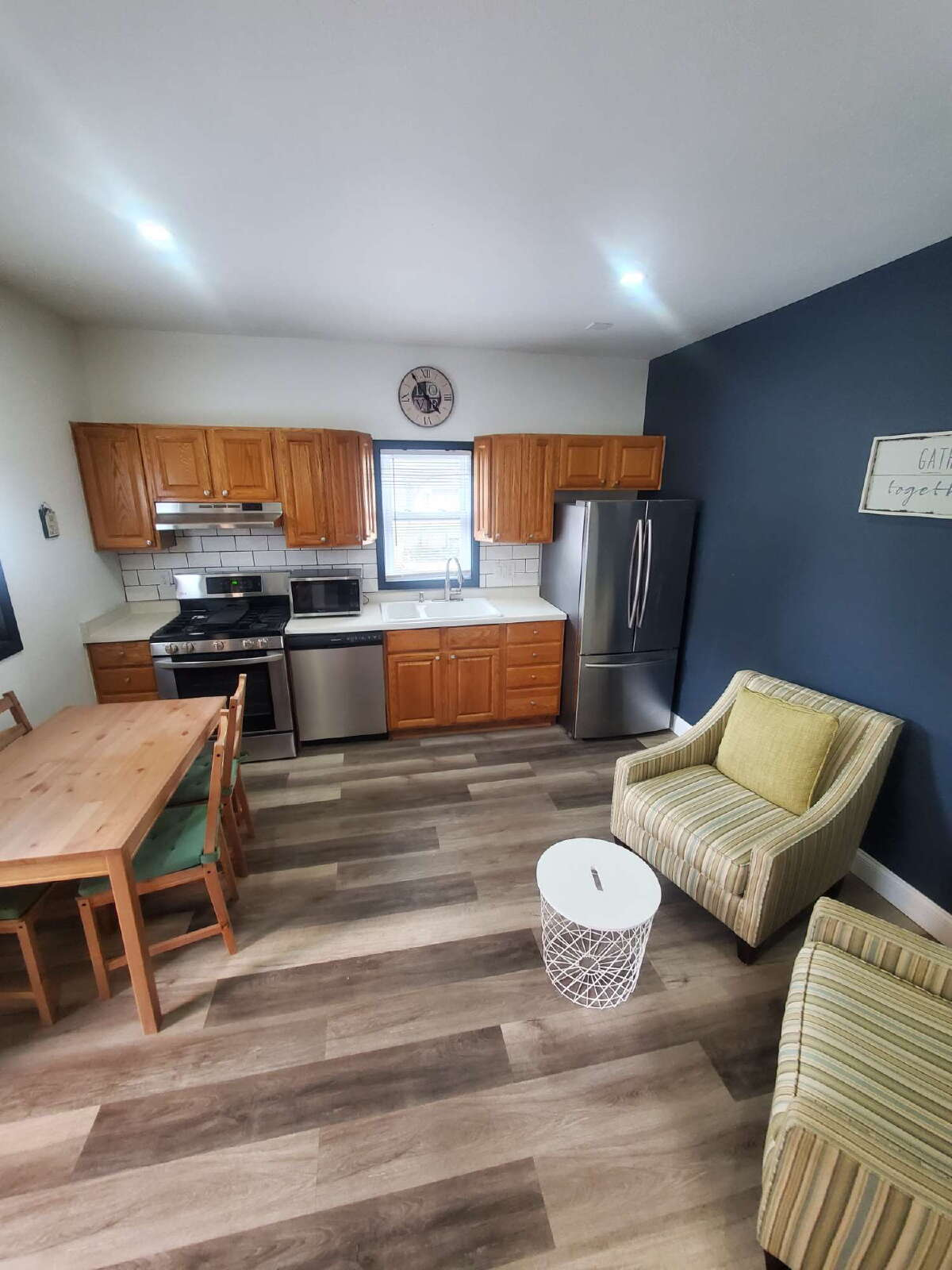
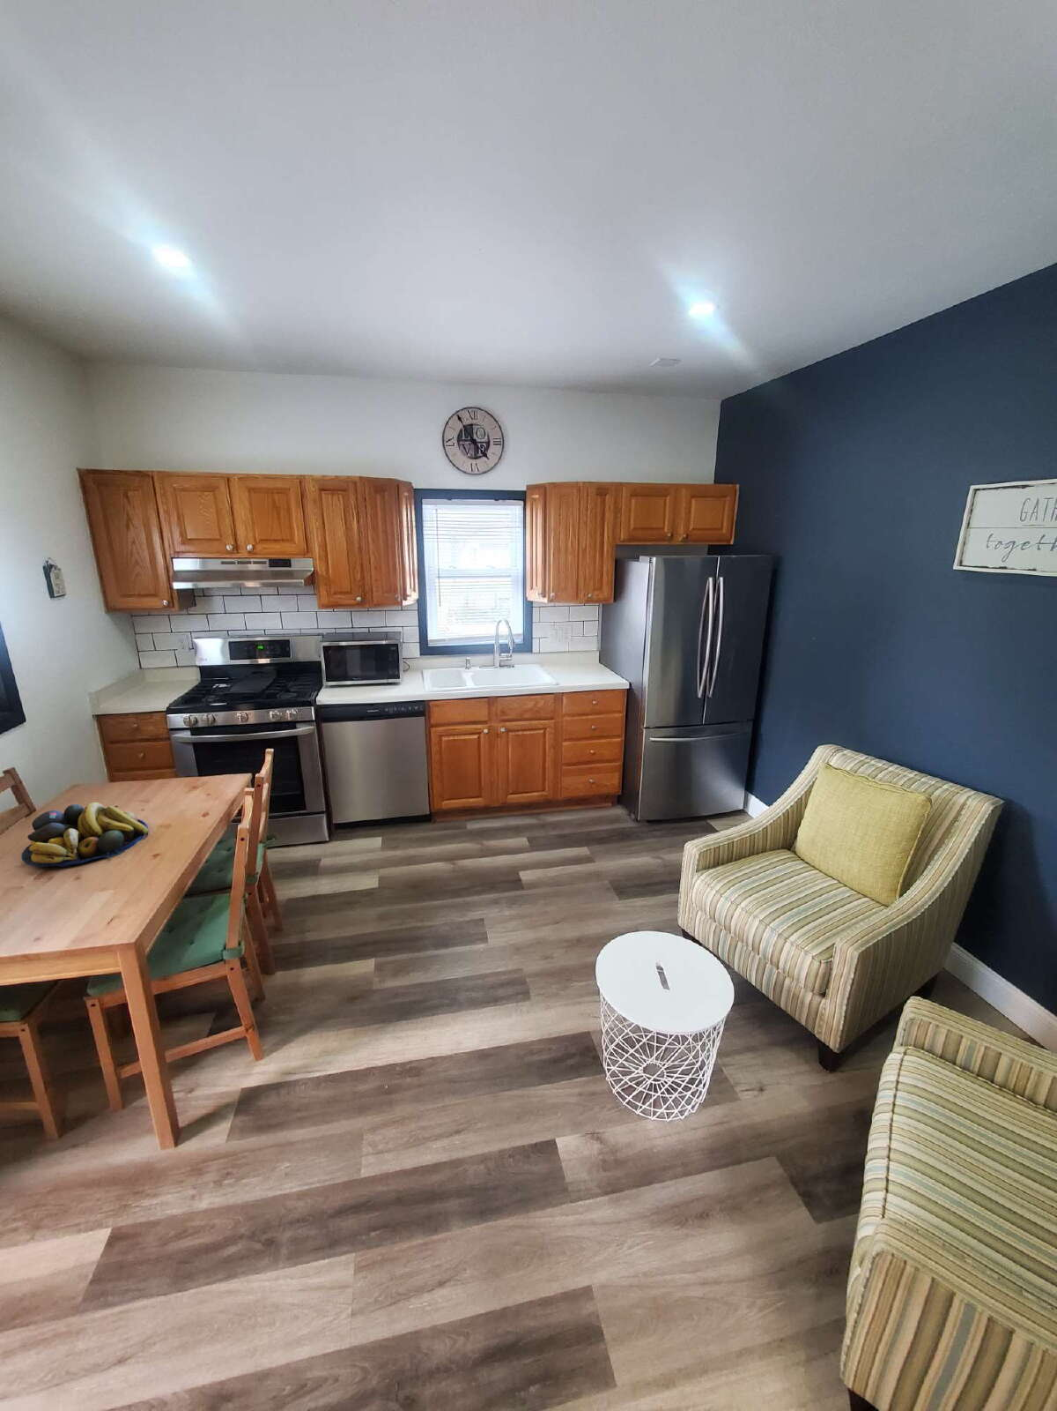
+ fruit bowl [21,802,150,868]
